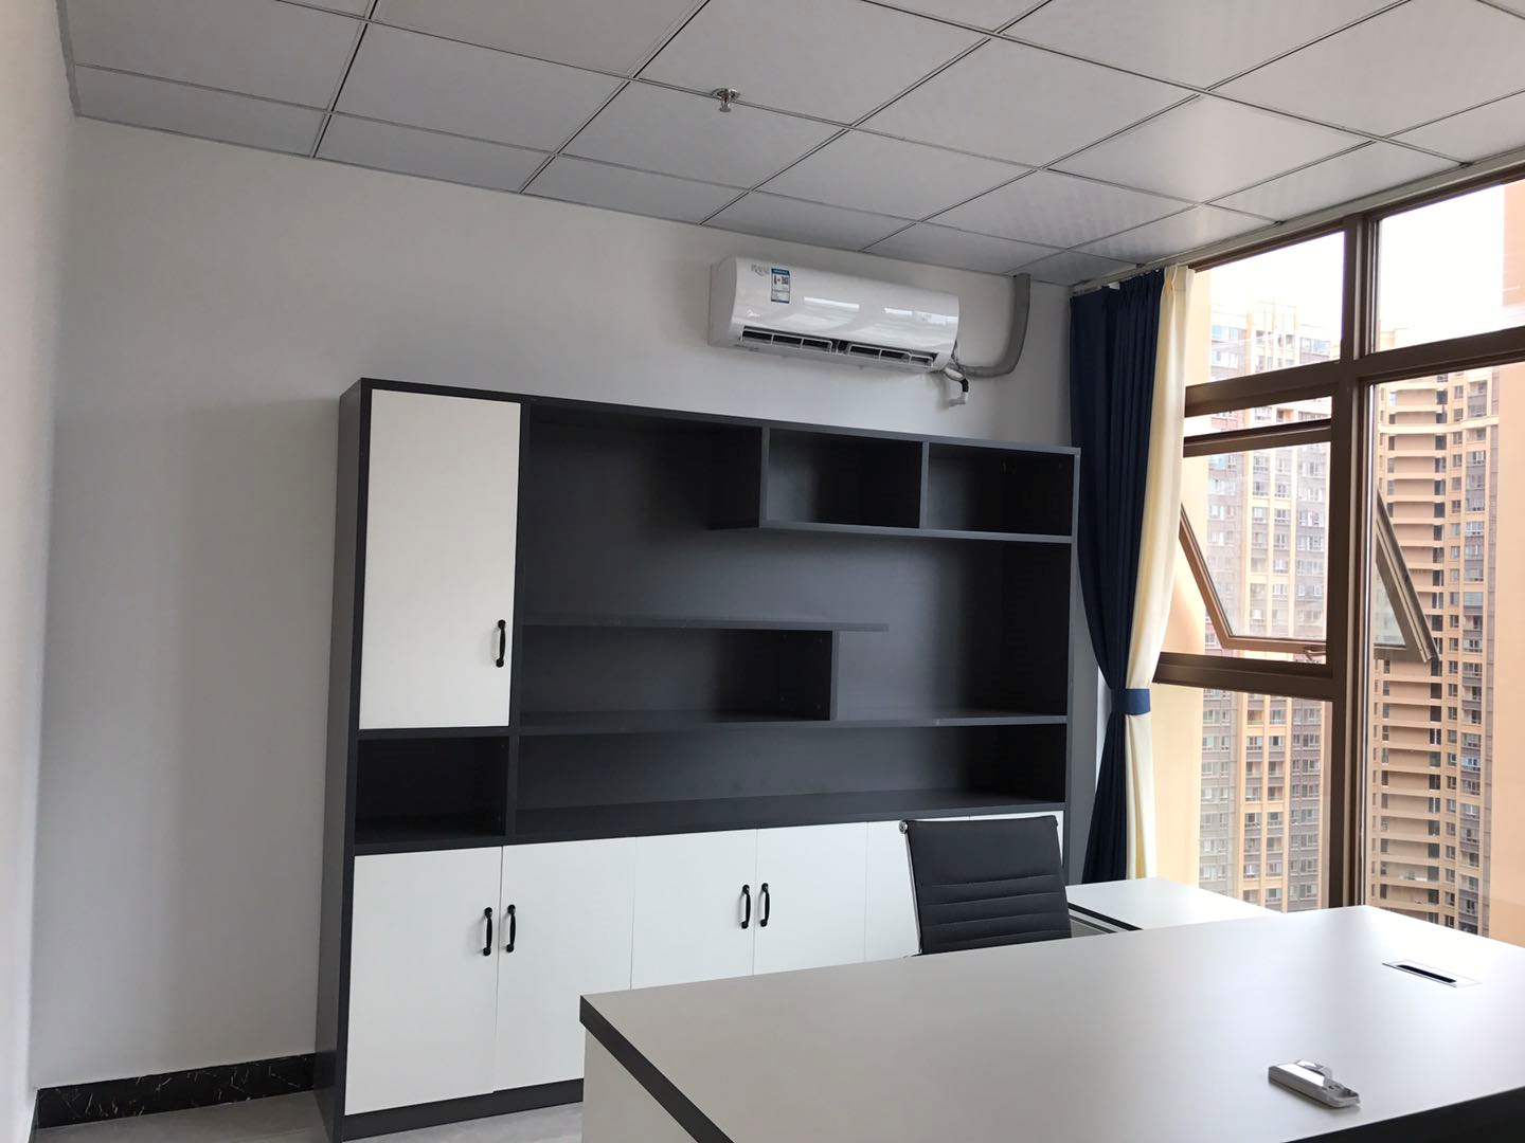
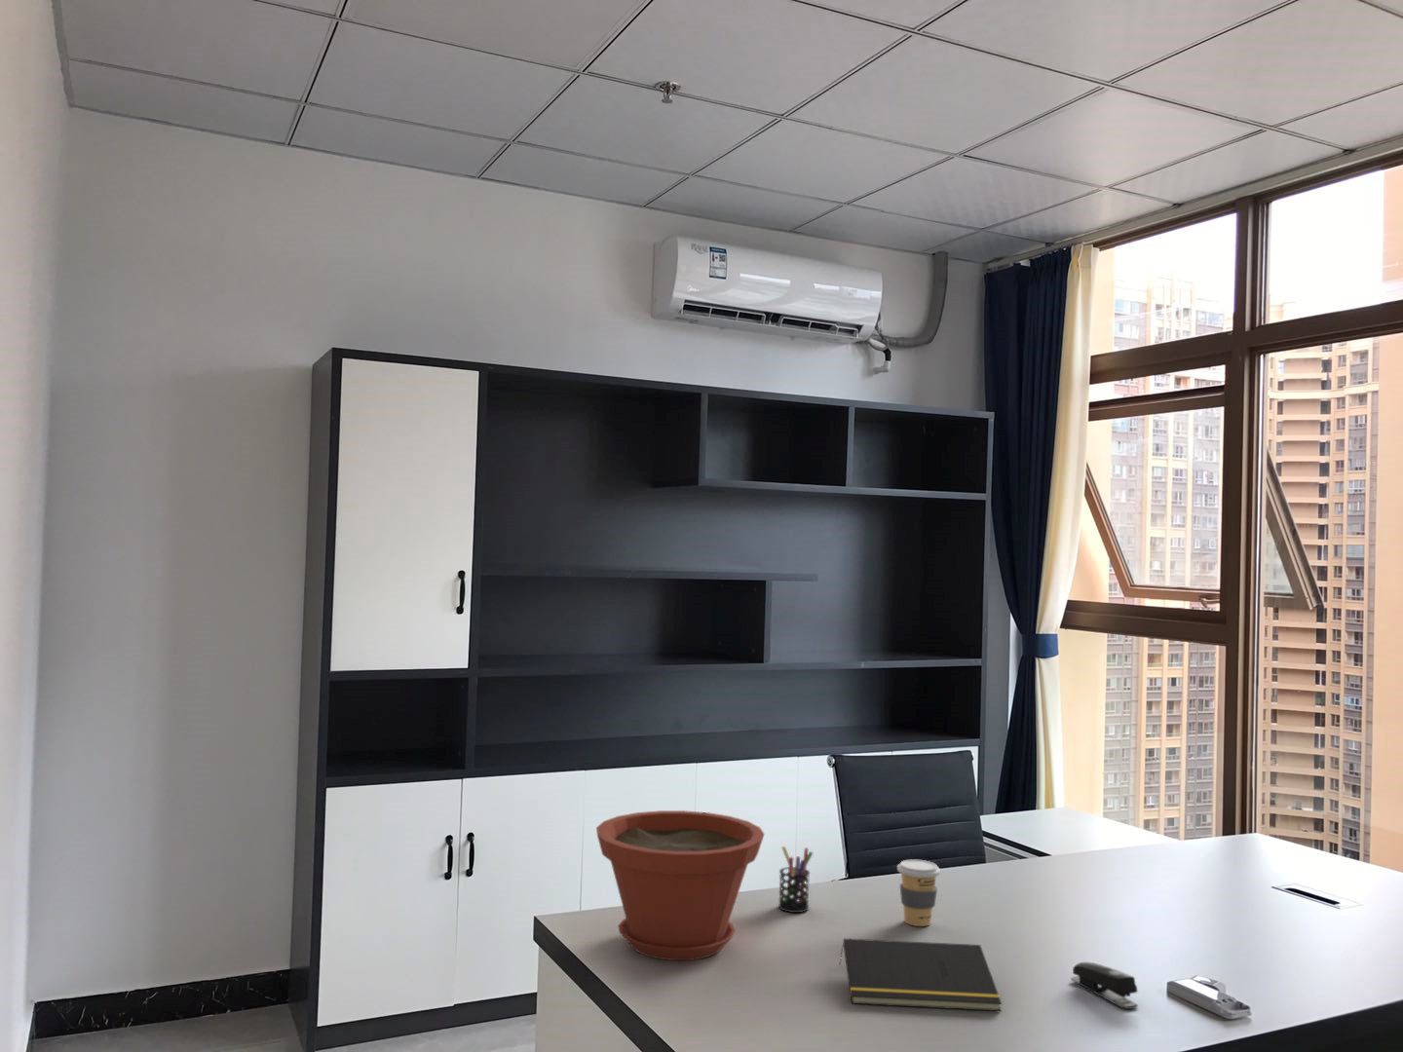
+ pen holder [778,845,813,914]
+ plant pot [595,810,766,961]
+ notepad [837,937,1003,1012]
+ coffee cup [896,859,941,927]
+ stapler [1069,961,1139,1010]
